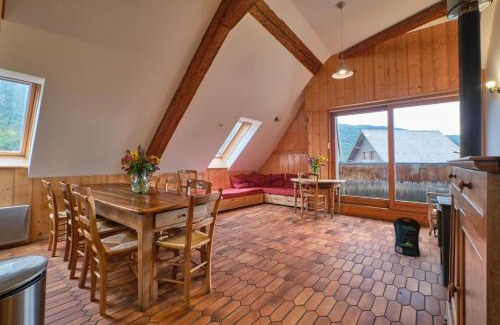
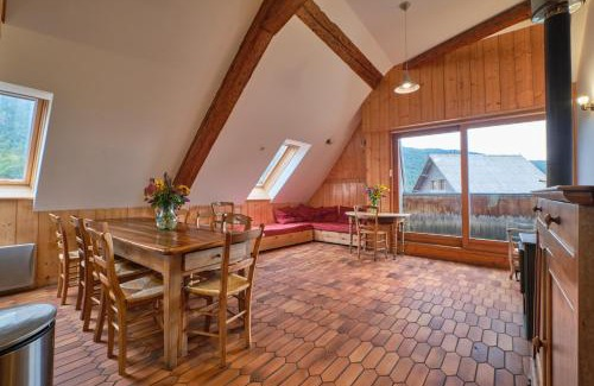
- pouch [392,216,422,258]
